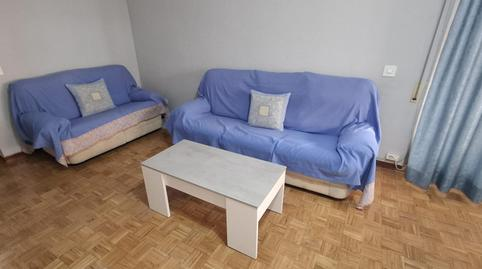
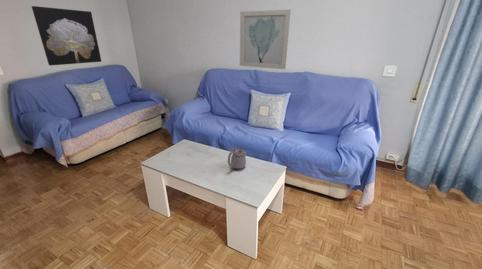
+ teapot [227,146,247,170]
+ wall art [31,5,102,66]
+ wall art [239,9,292,70]
